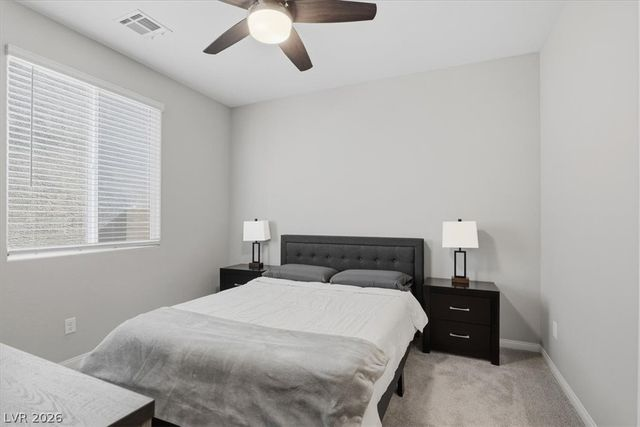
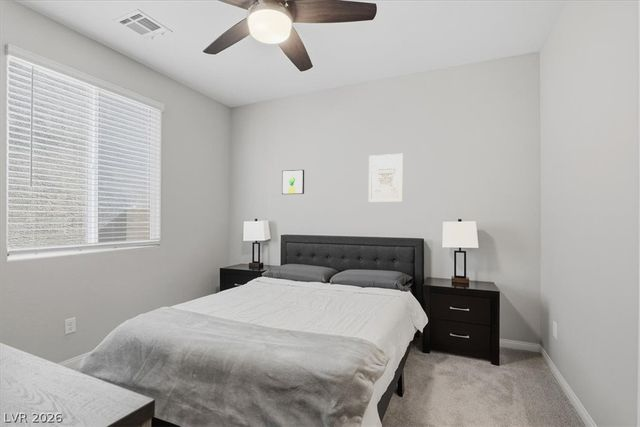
+ wall art [368,153,404,203]
+ wall art [281,169,305,195]
